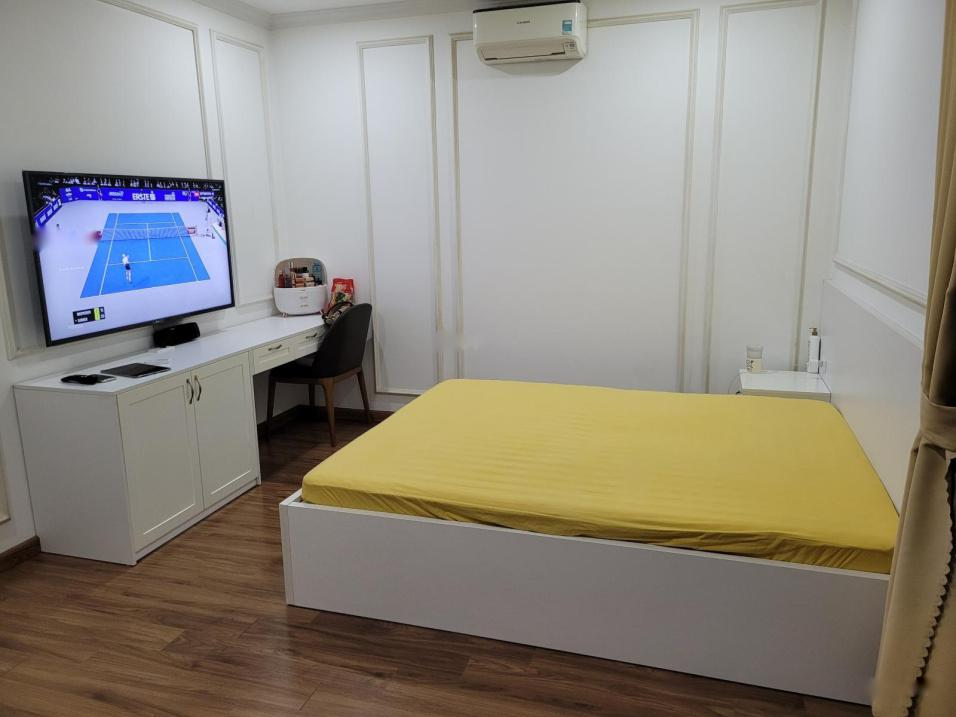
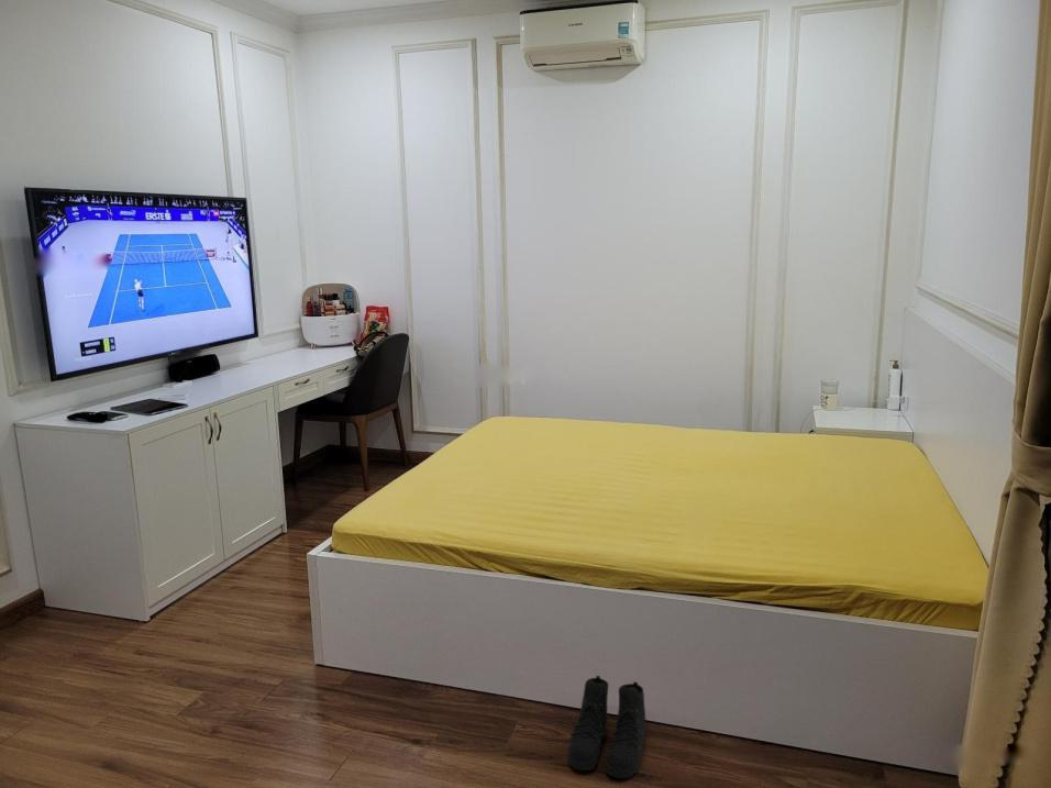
+ boots [567,675,646,779]
